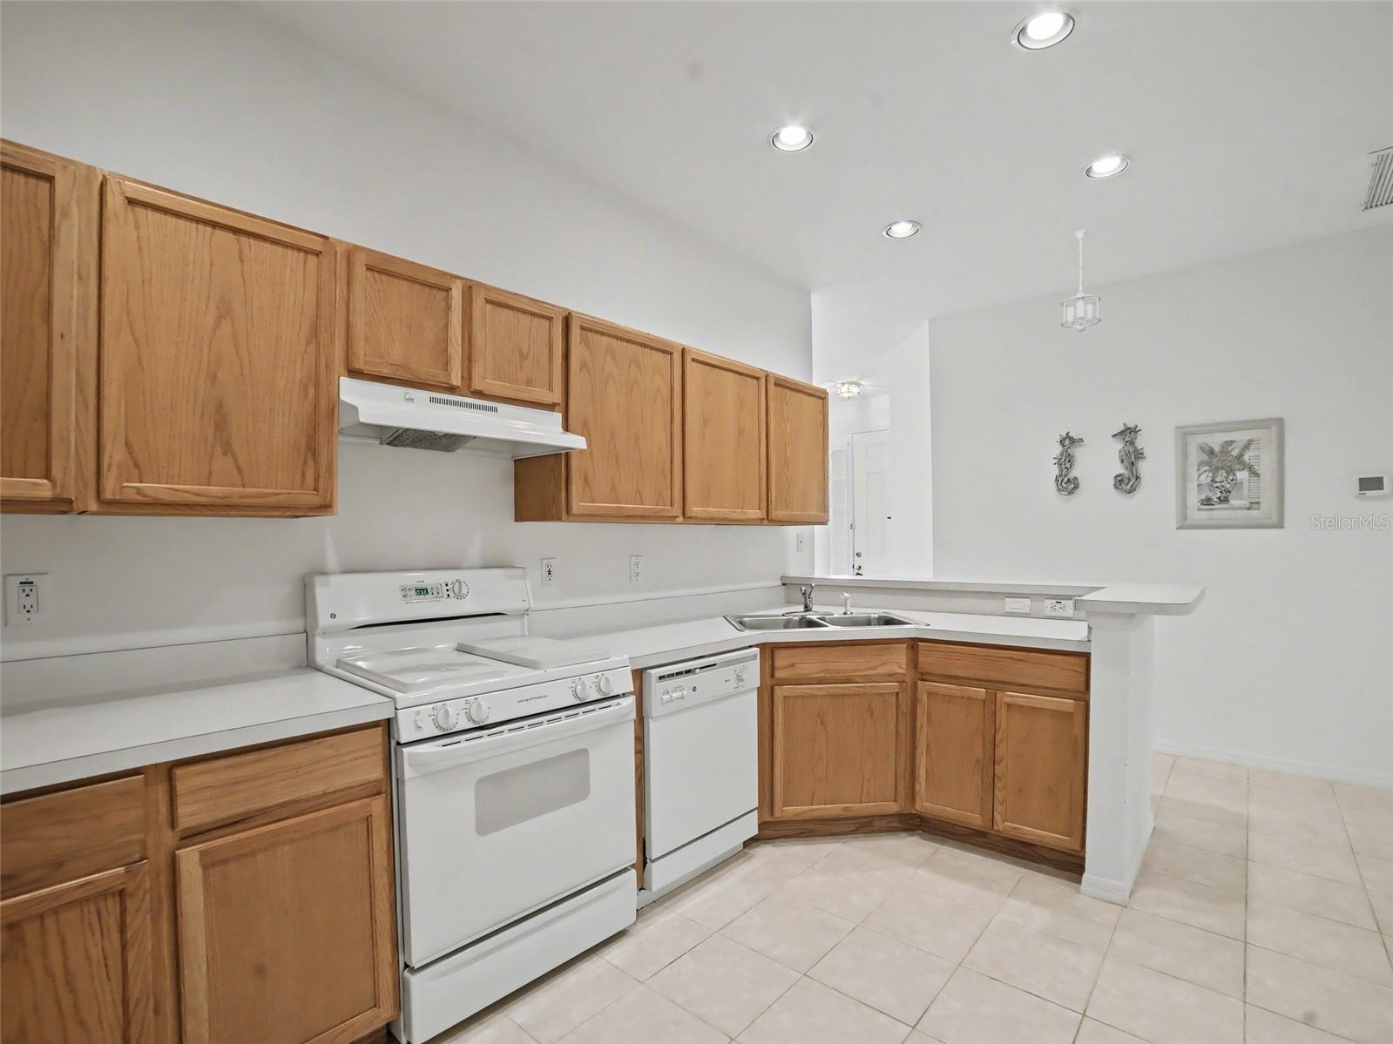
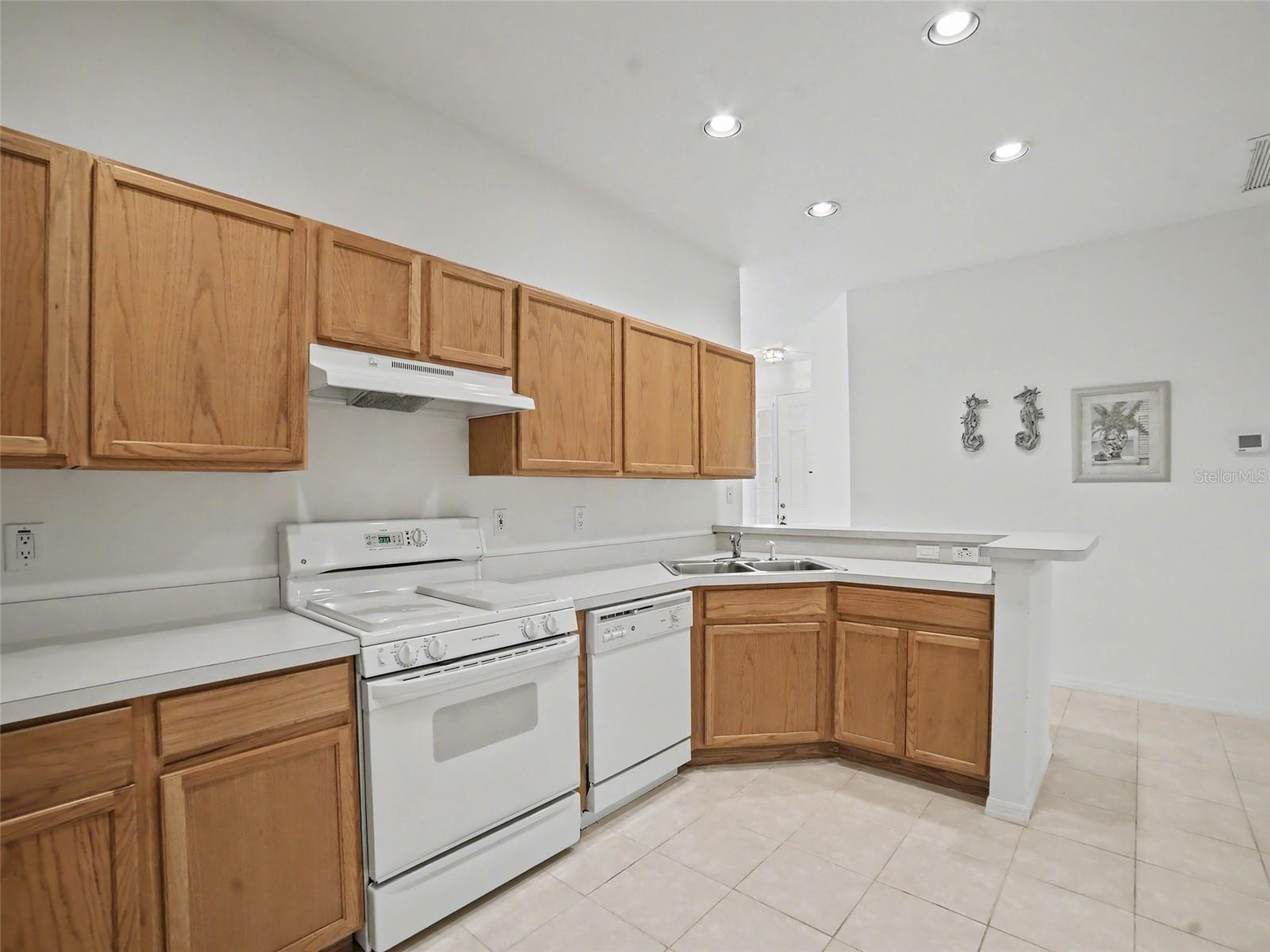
- pendant light [1061,230,1102,333]
